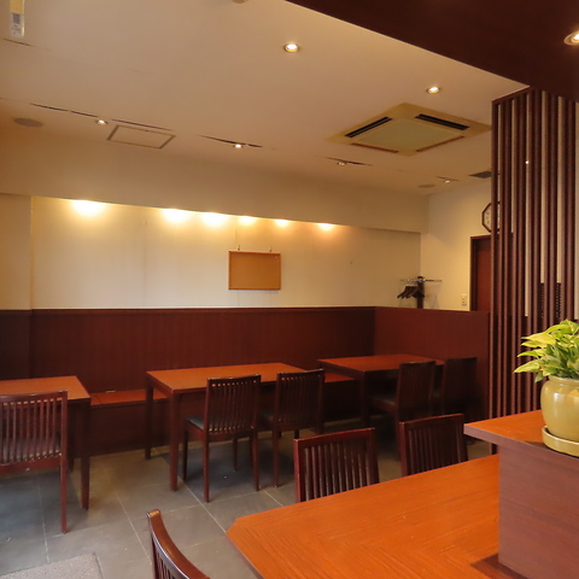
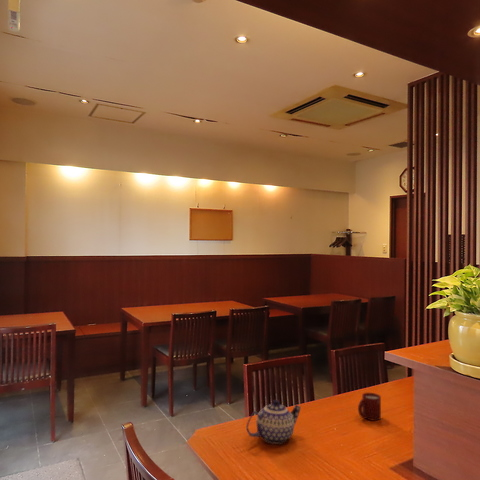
+ cup [357,392,382,422]
+ teapot [246,399,302,445]
